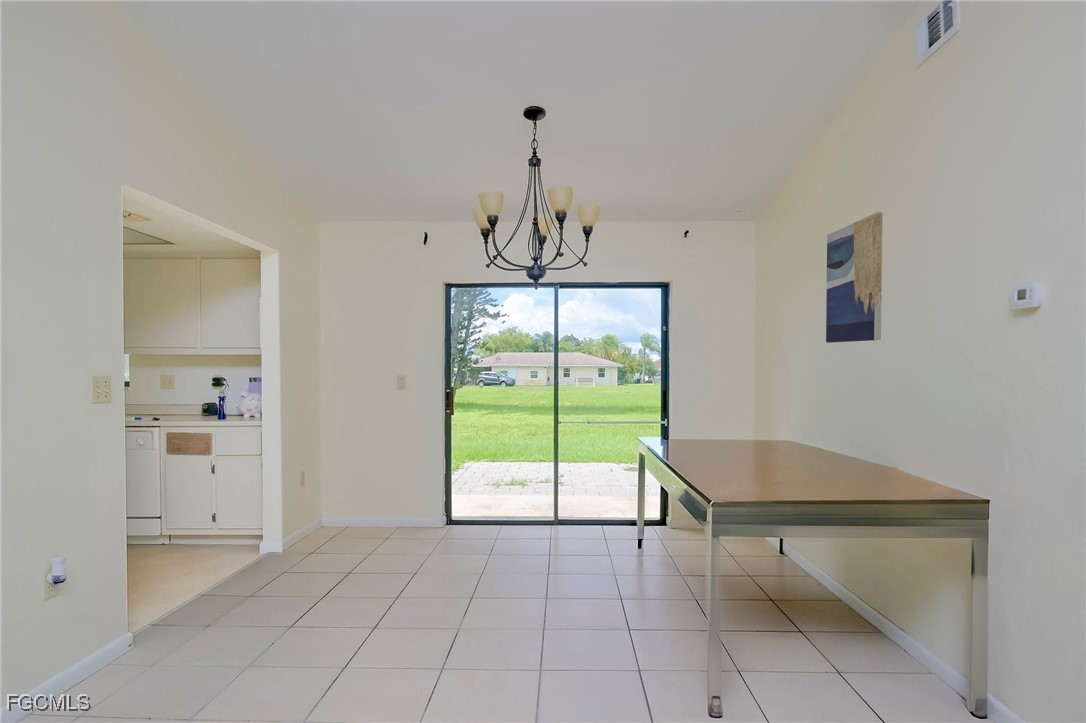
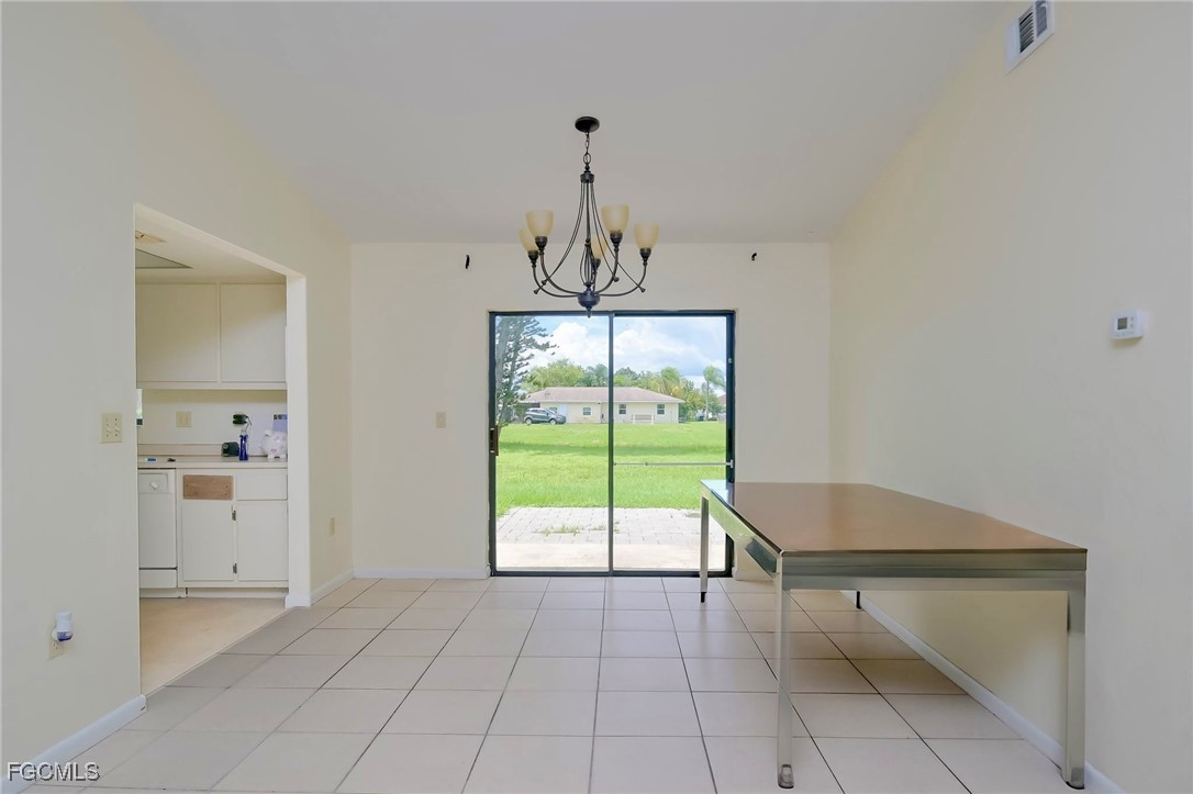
- wall art [825,211,883,344]
